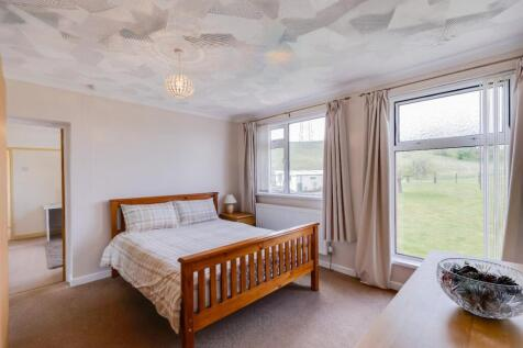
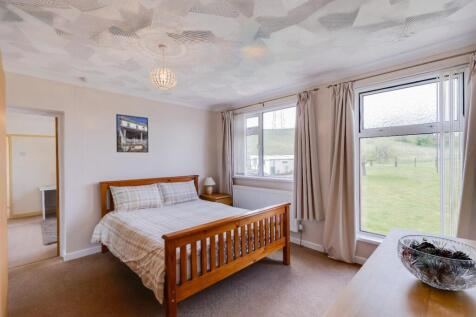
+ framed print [115,113,149,154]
